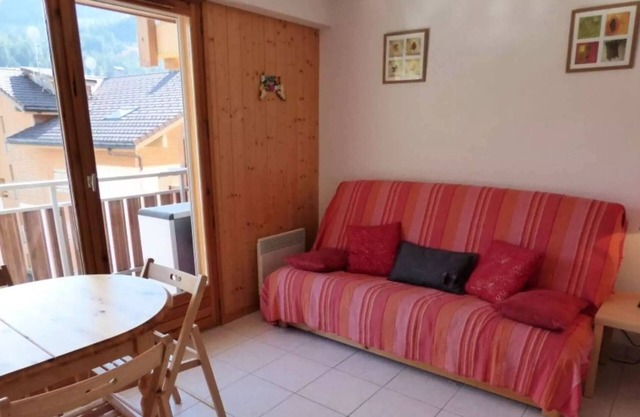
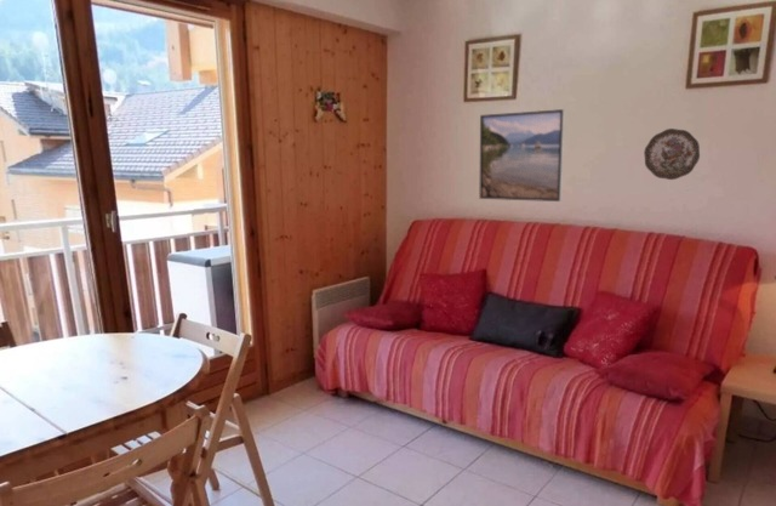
+ decorative plate [643,127,701,181]
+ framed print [478,108,565,203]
